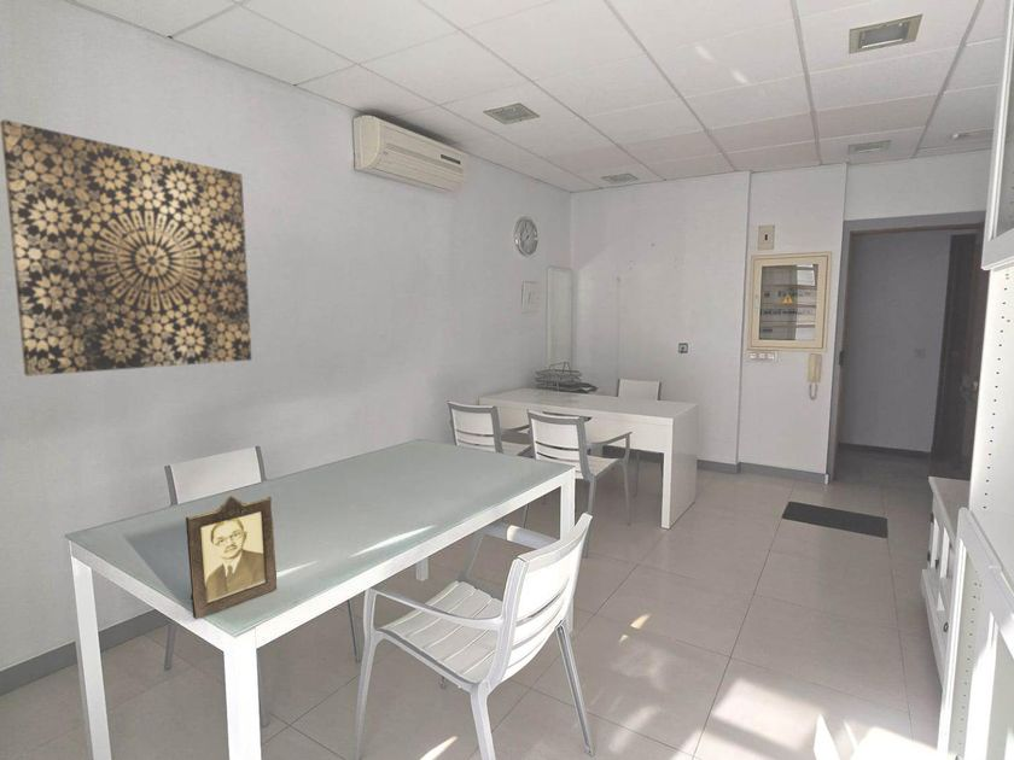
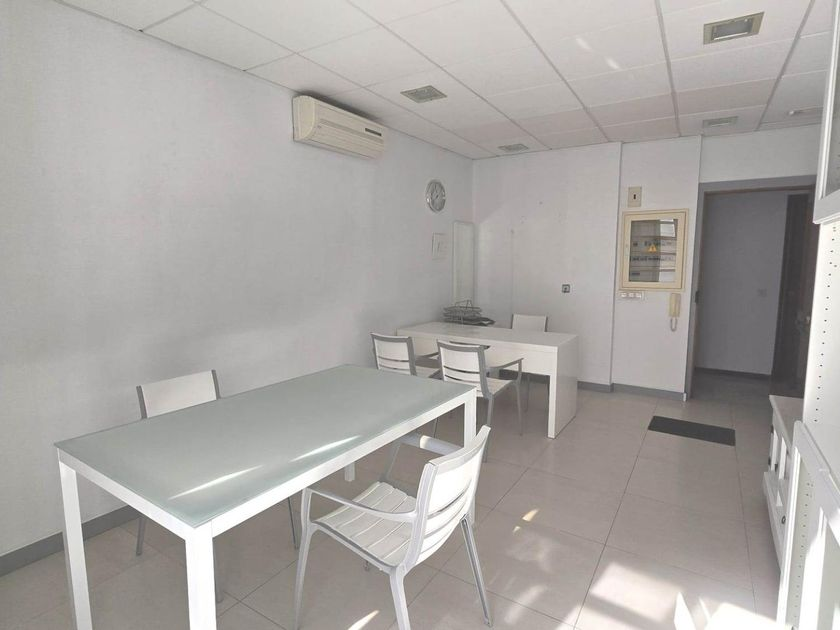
- wall art [0,118,252,378]
- photo frame [185,495,278,620]
